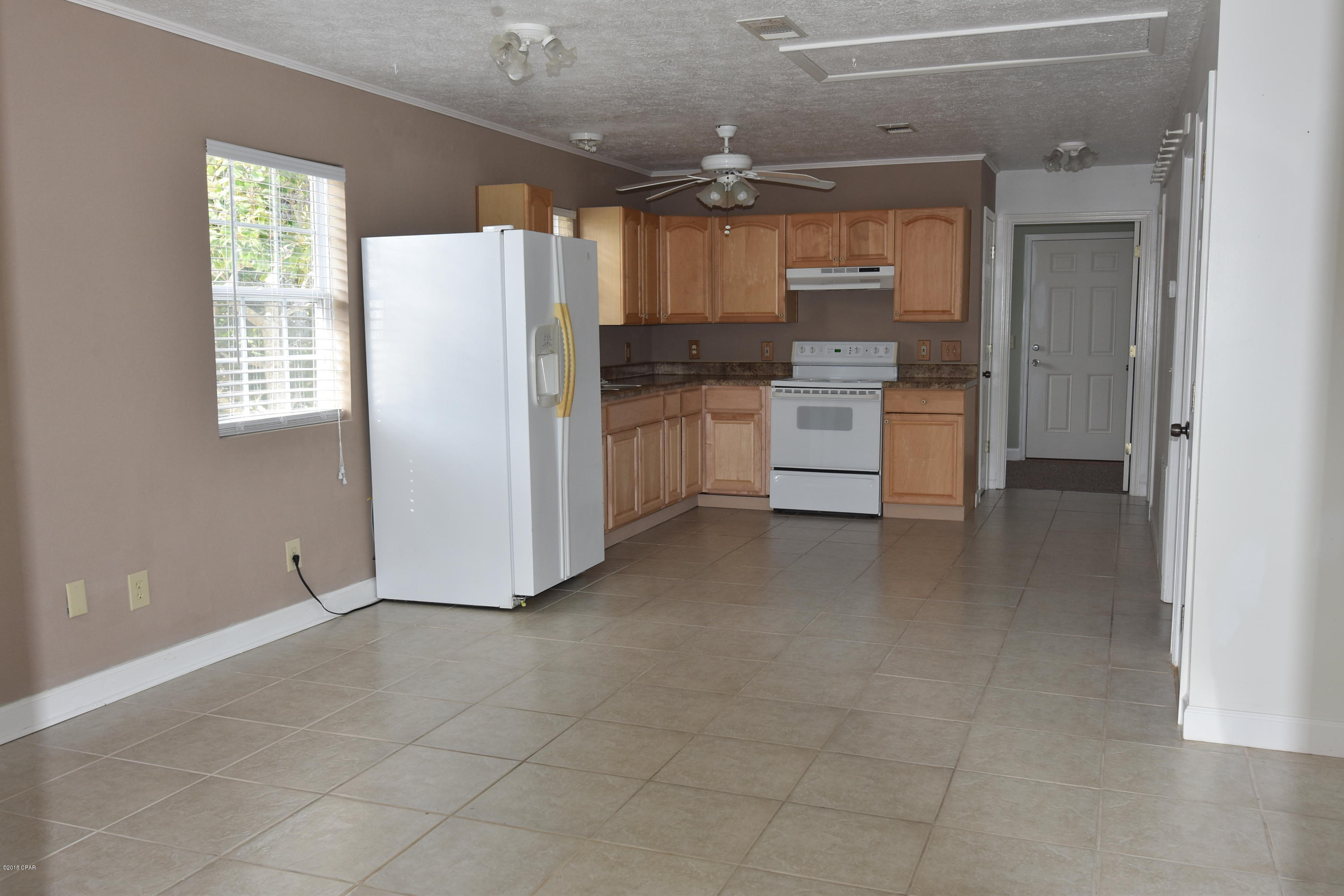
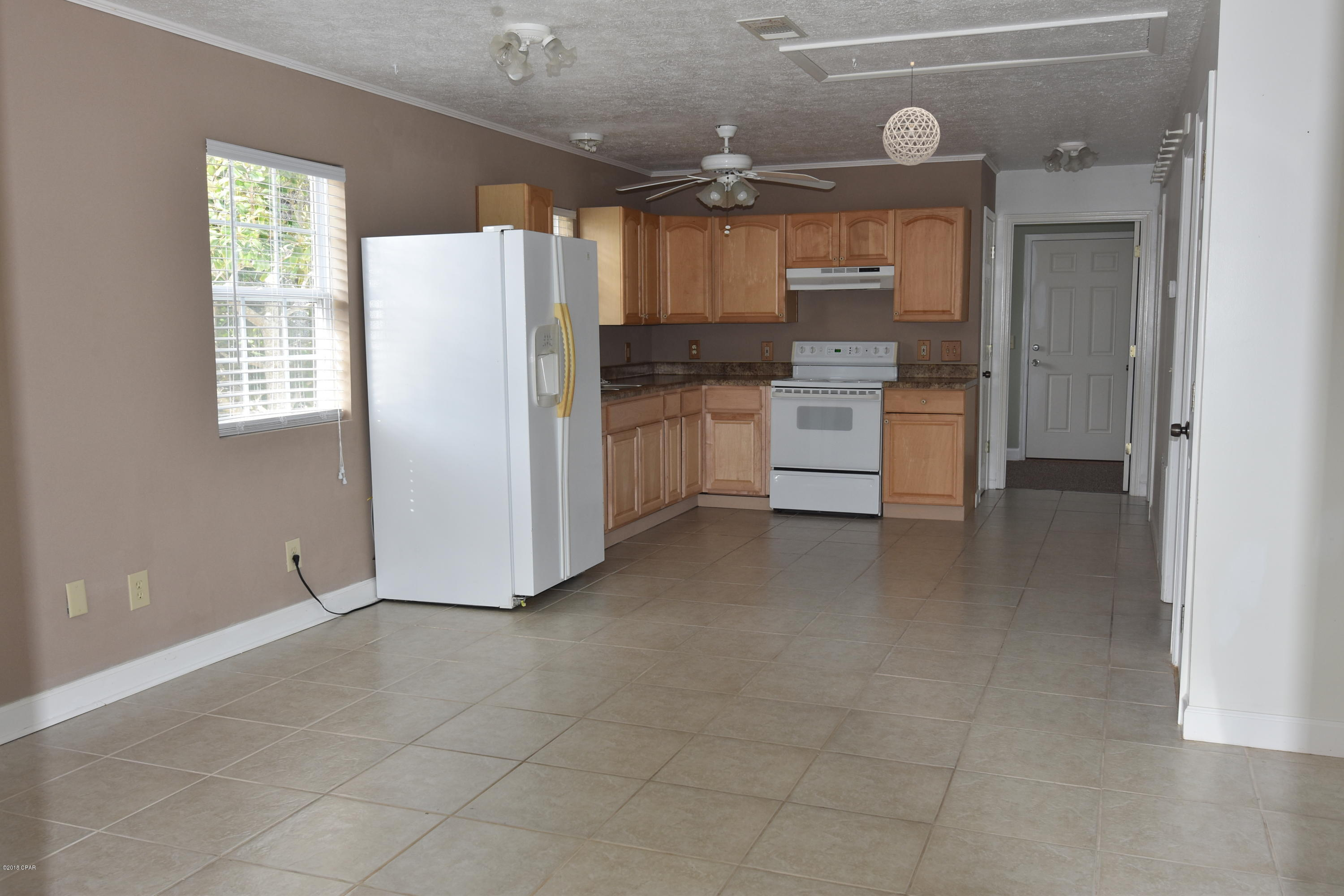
+ pendant light [882,61,941,166]
